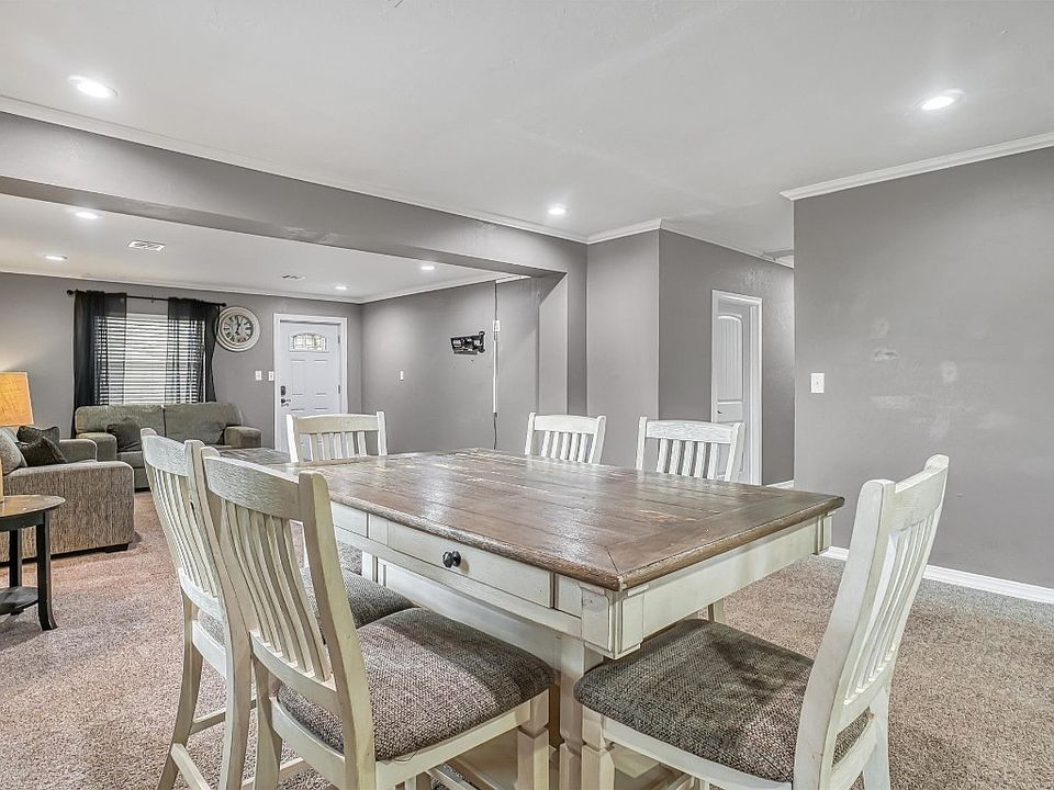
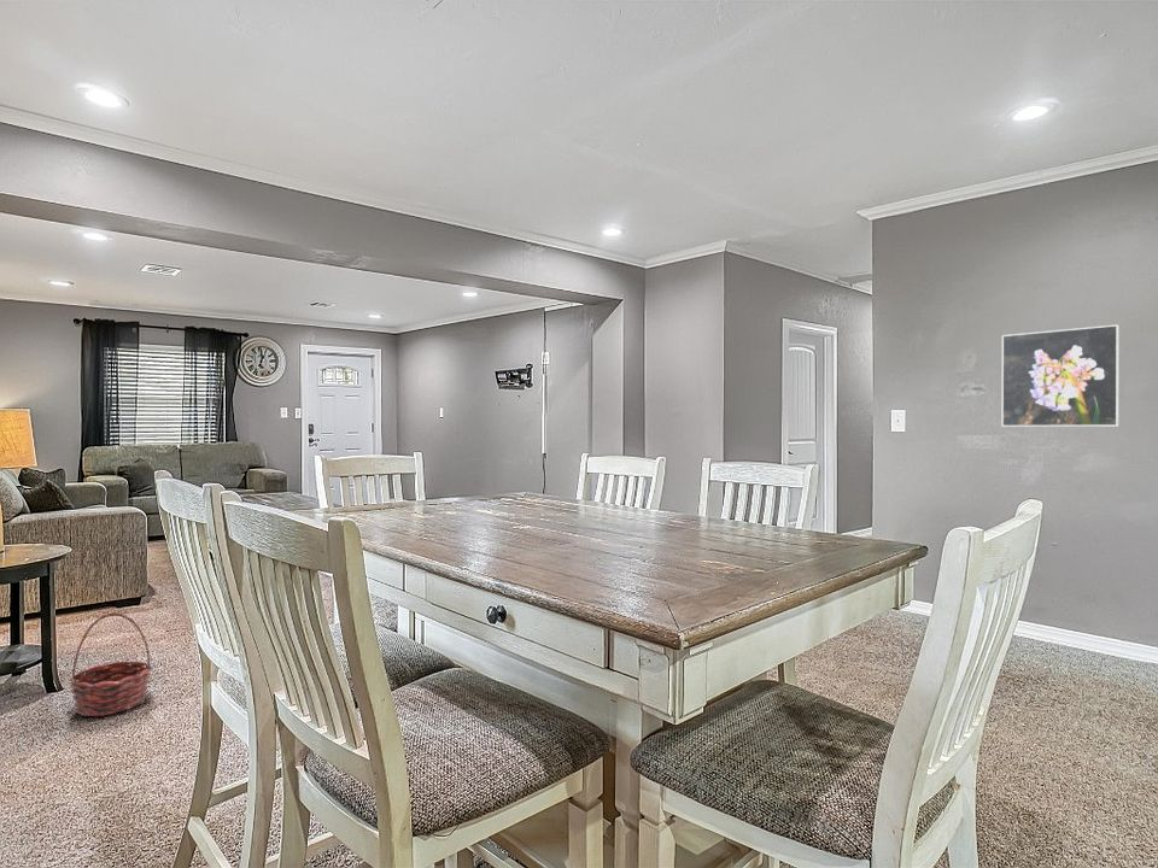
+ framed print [1001,323,1121,428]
+ basket [68,612,153,717]
